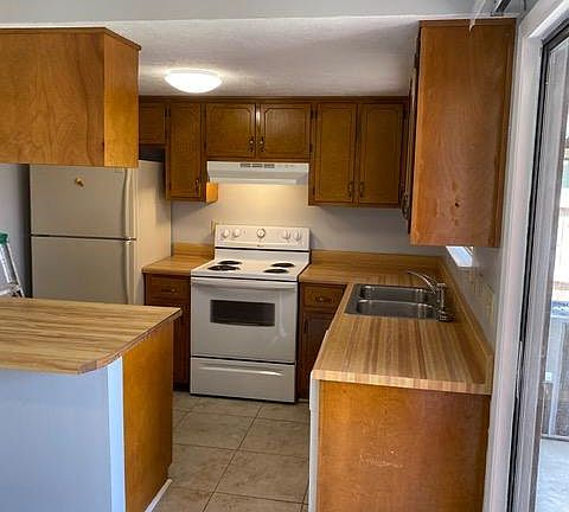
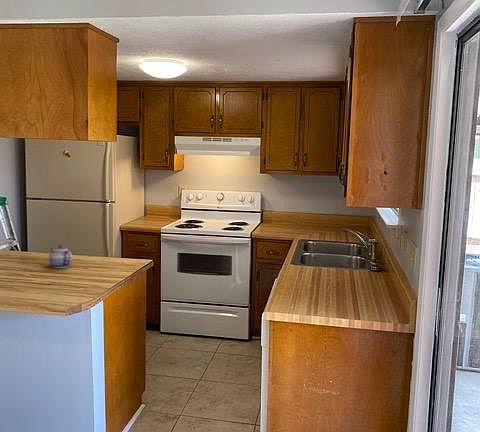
+ teapot [48,244,73,269]
